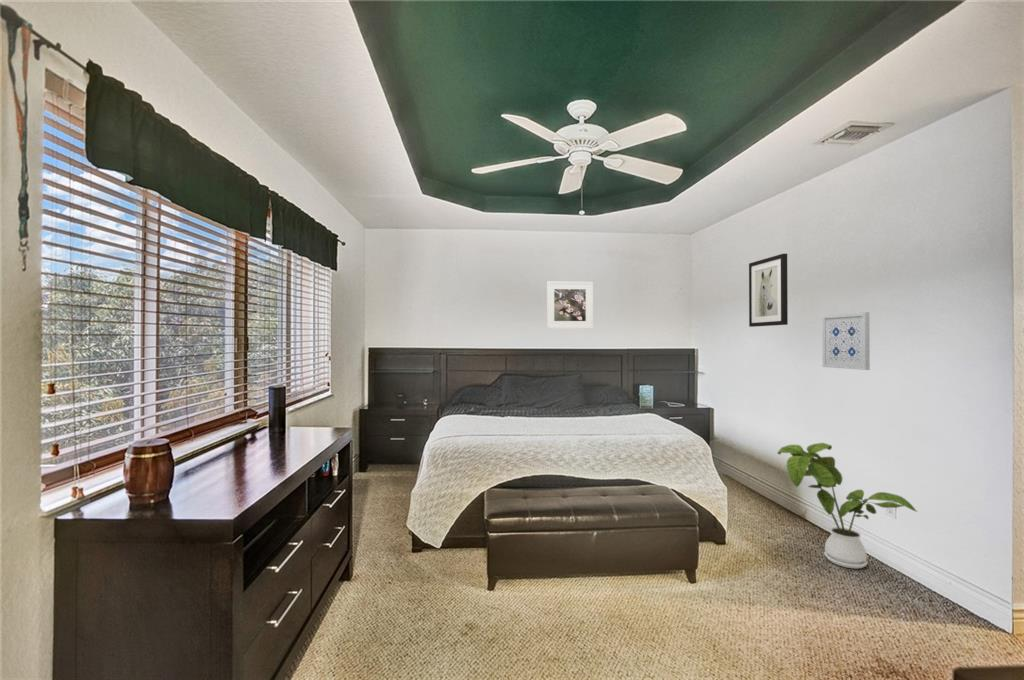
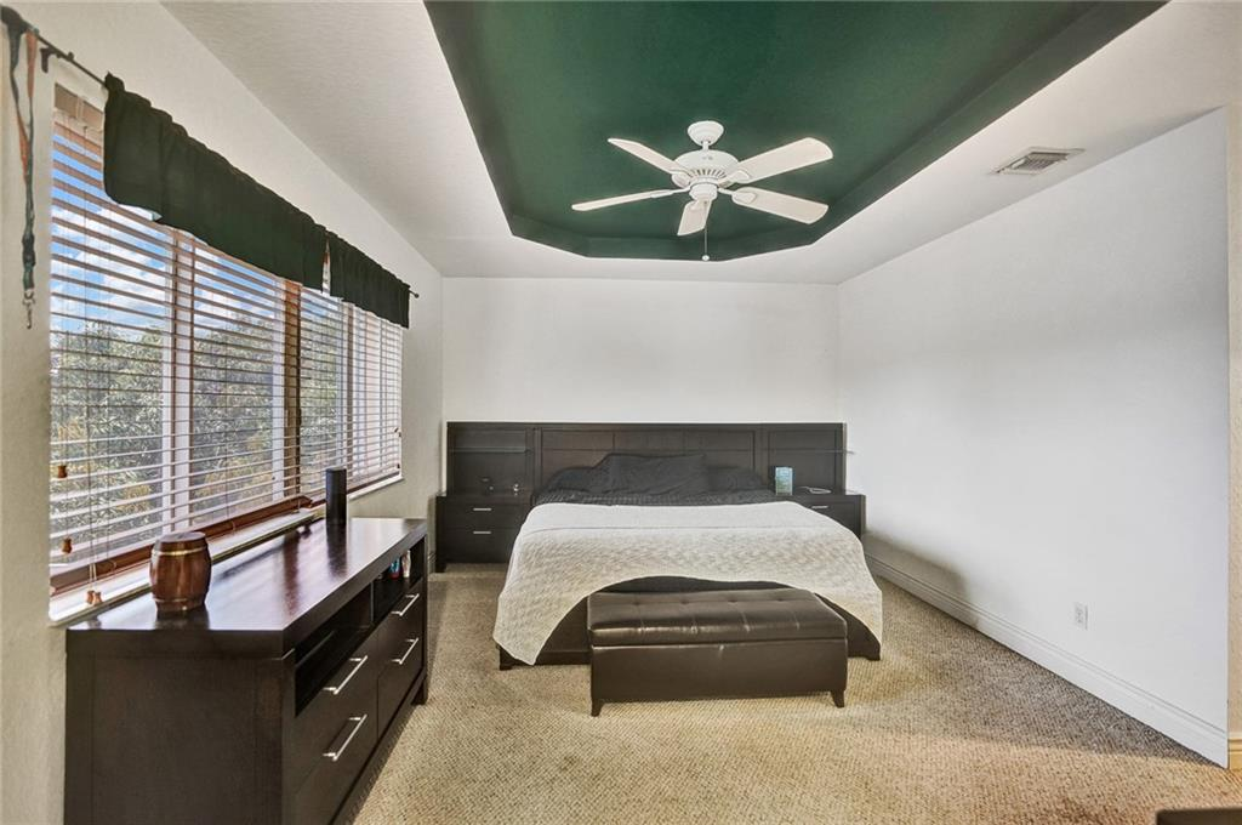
- wall art [821,311,871,371]
- house plant [776,442,919,570]
- wall art [748,253,789,328]
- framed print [546,281,594,330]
